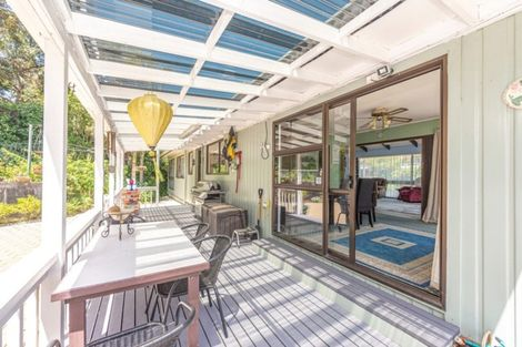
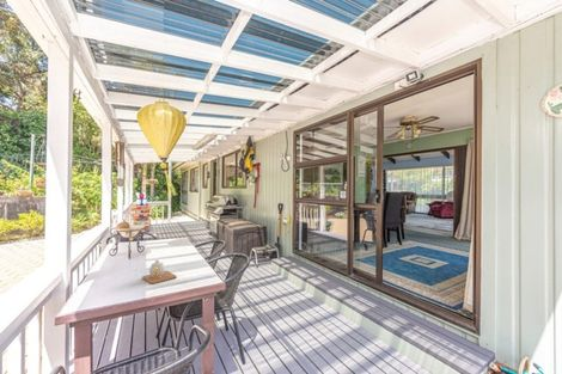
+ teapot [141,258,178,286]
